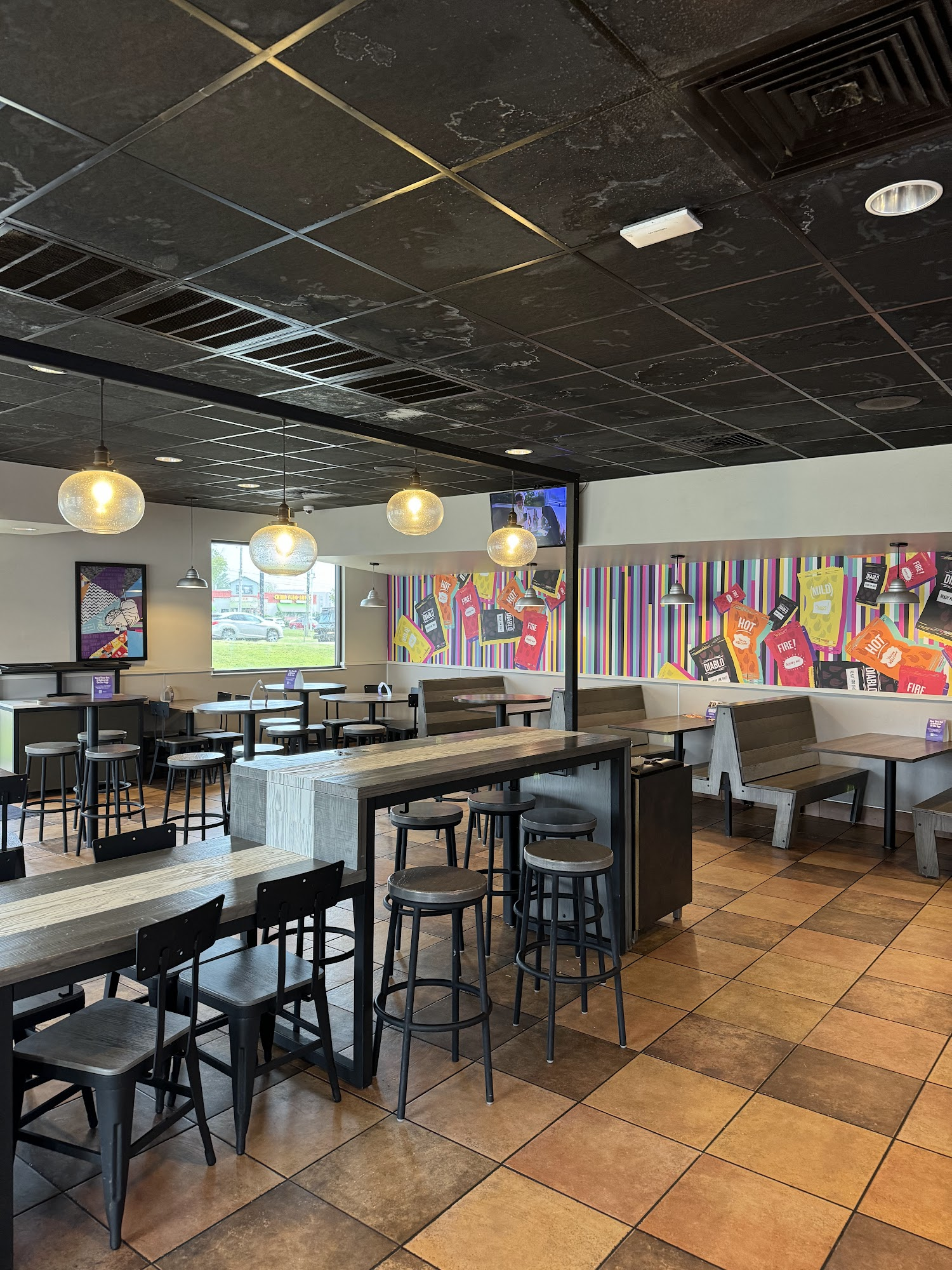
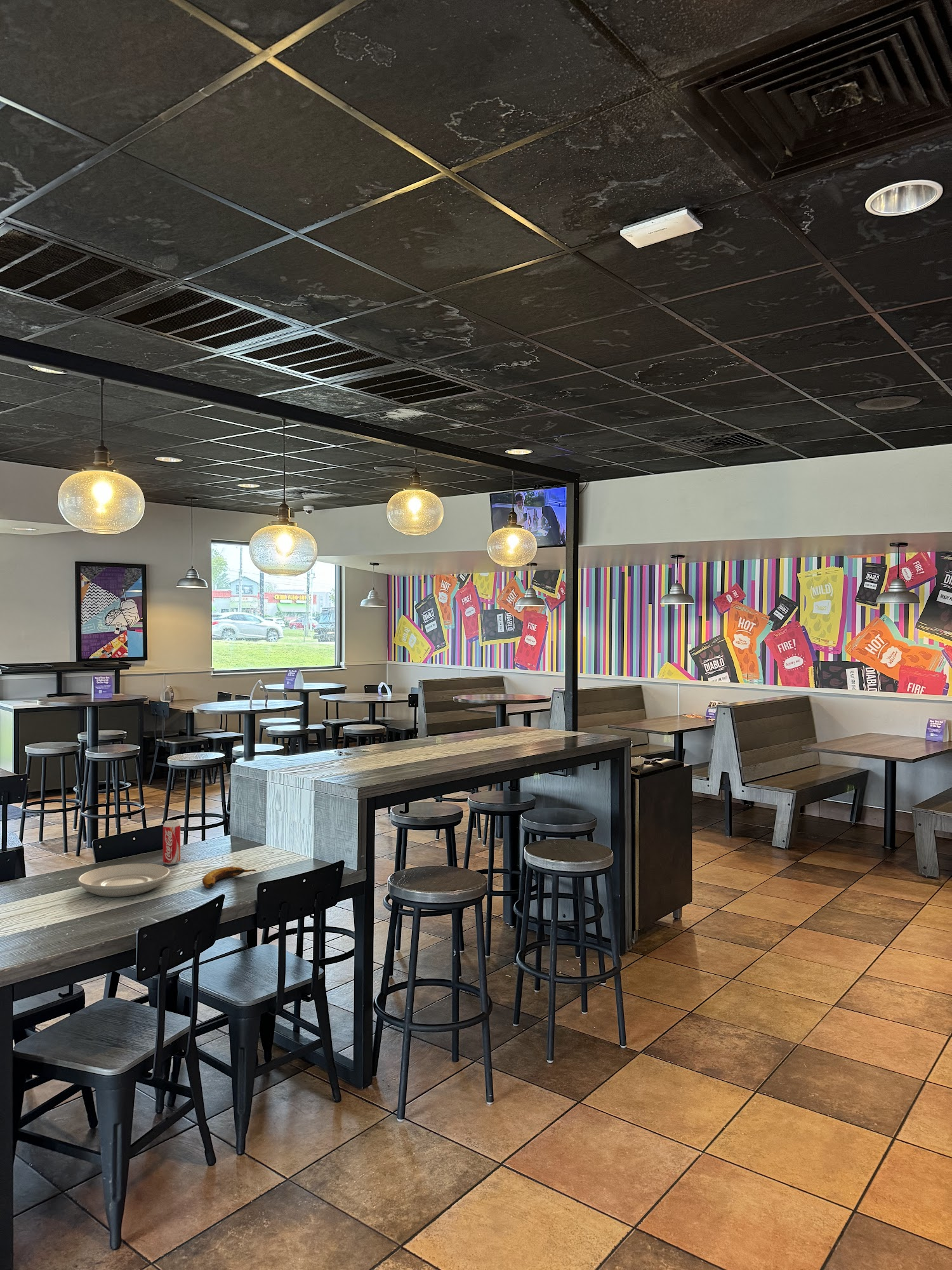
+ beverage can [162,819,181,865]
+ banana [202,866,257,888]
+ plate [77,863,171,897]
